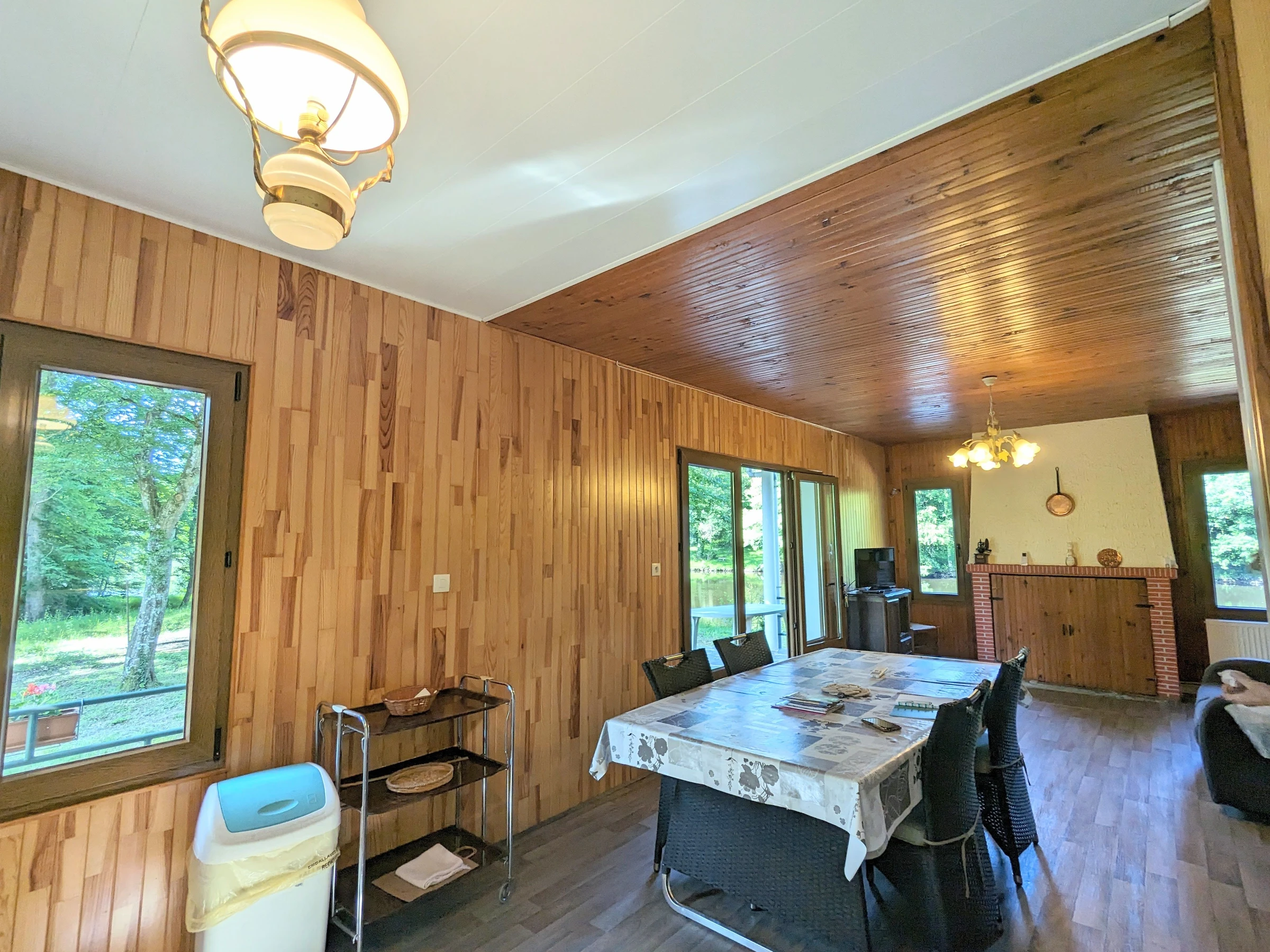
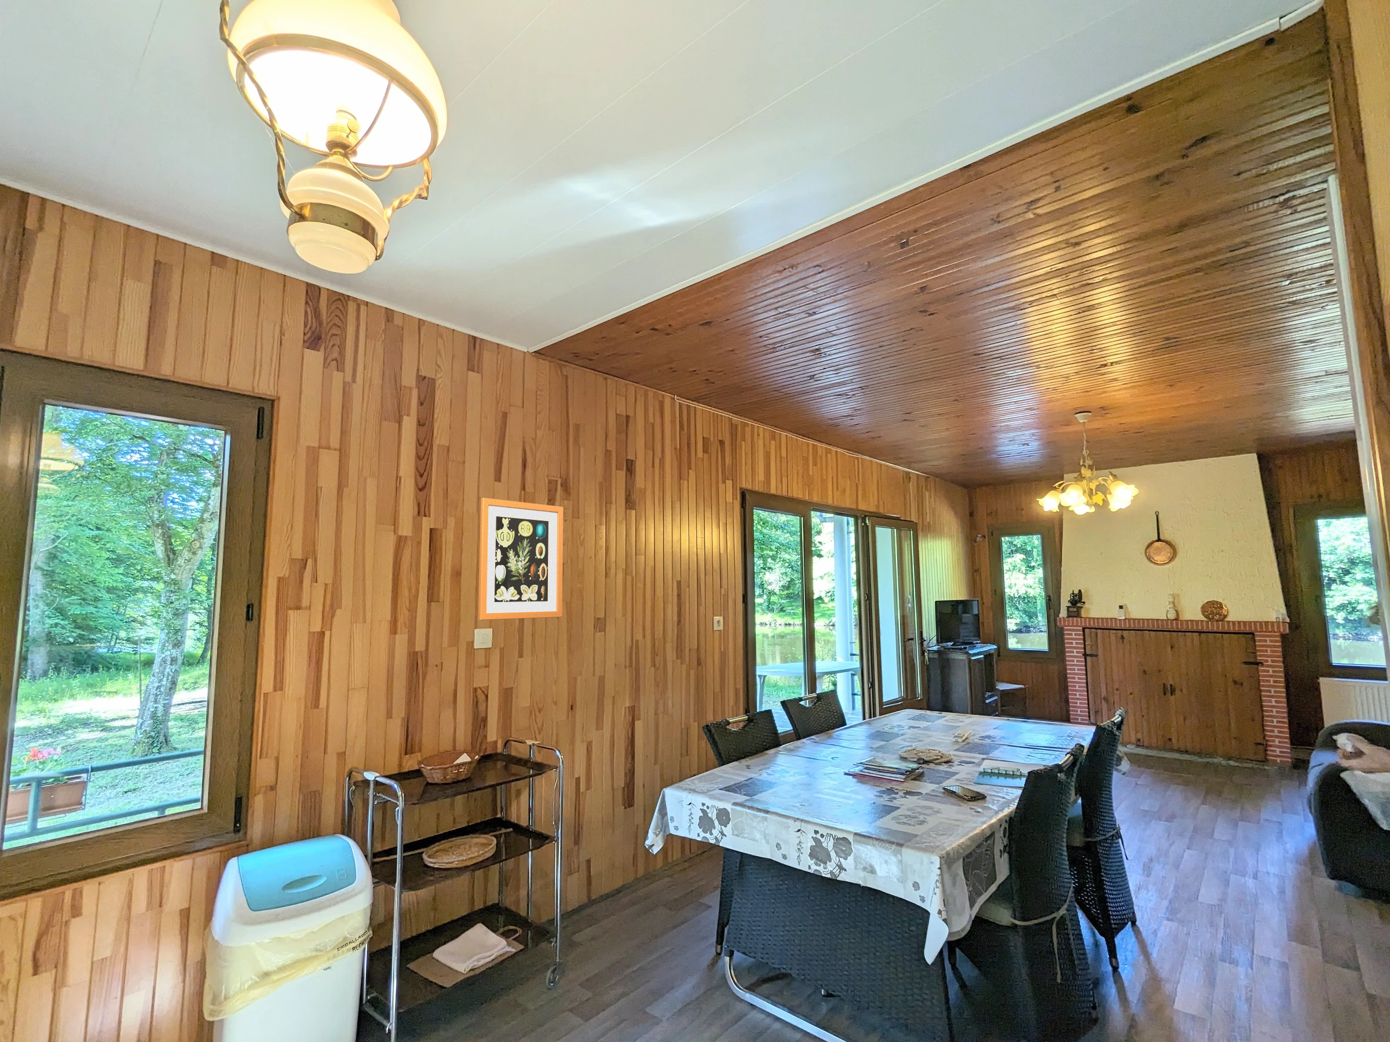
+ wall art [478,497,564,621]
